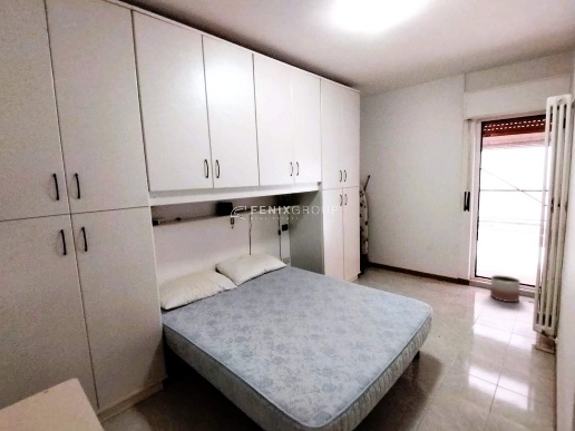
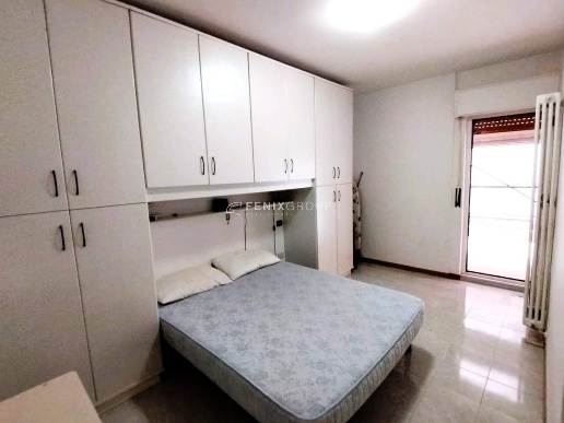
- planter [489,274,522,303]
